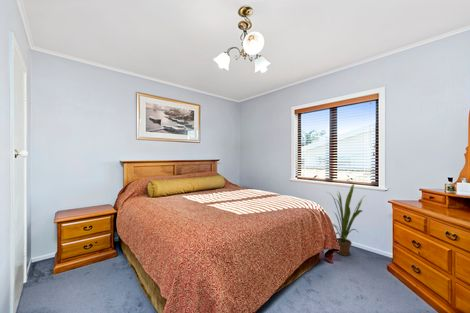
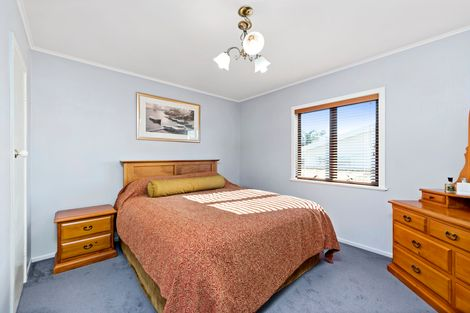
- house plant [327,183,367,257]
